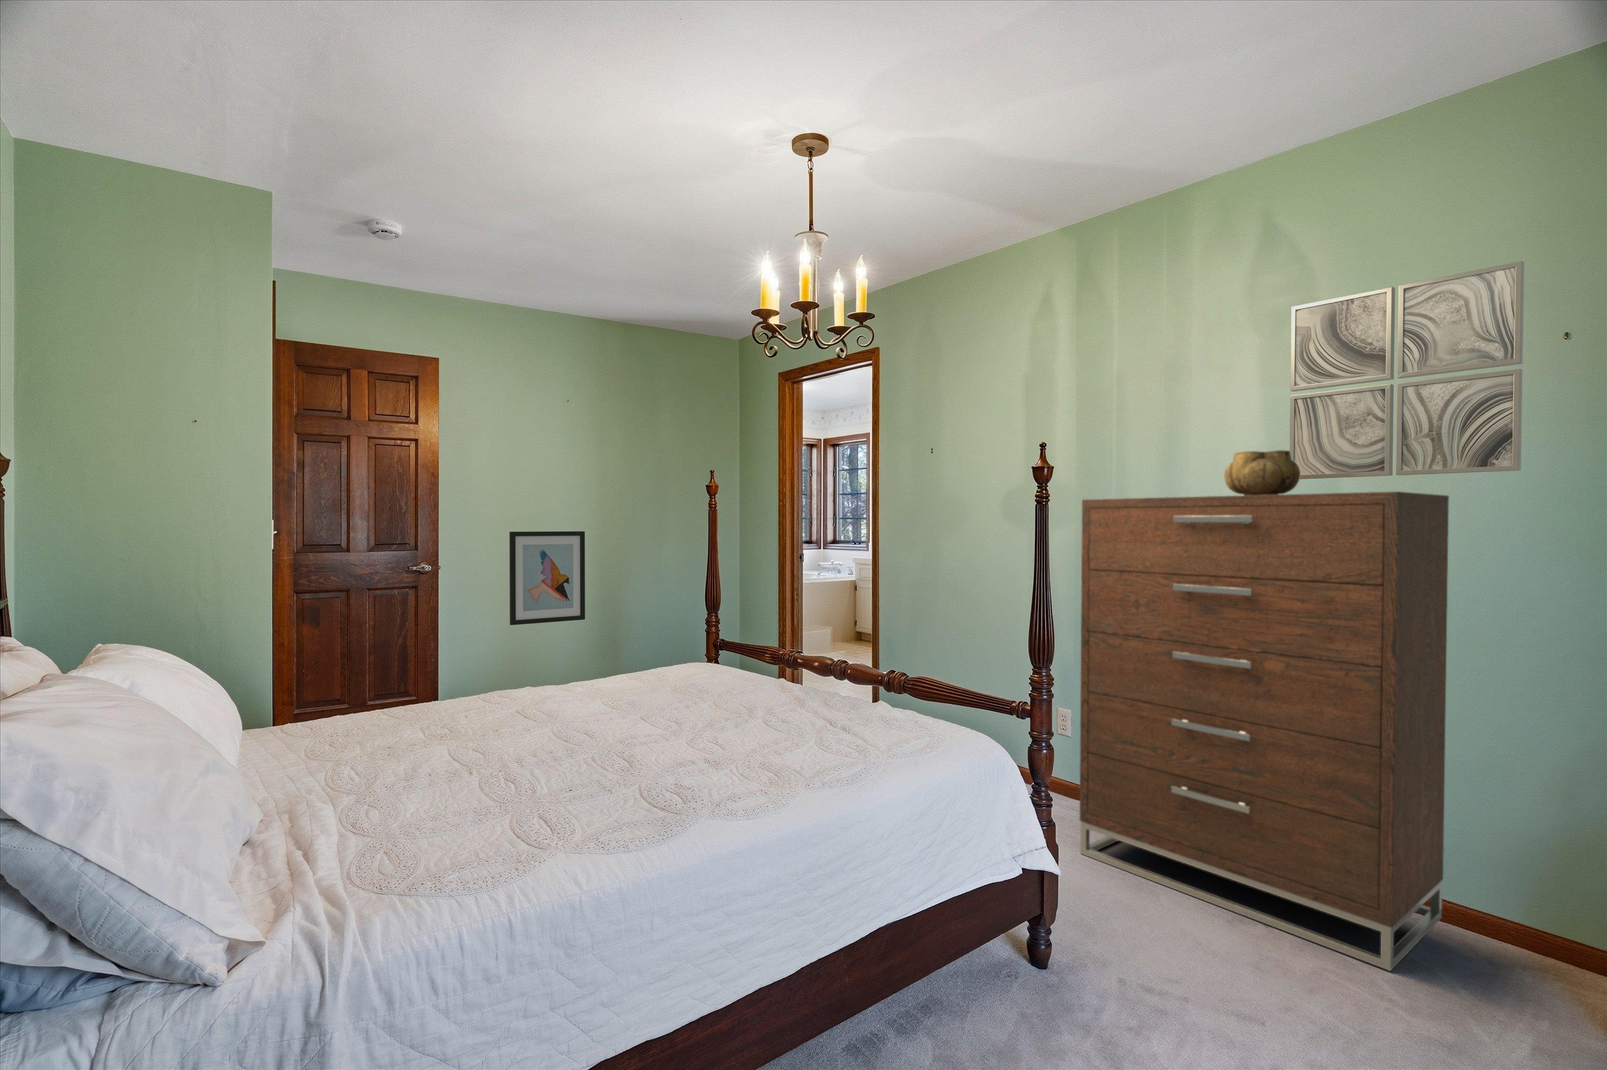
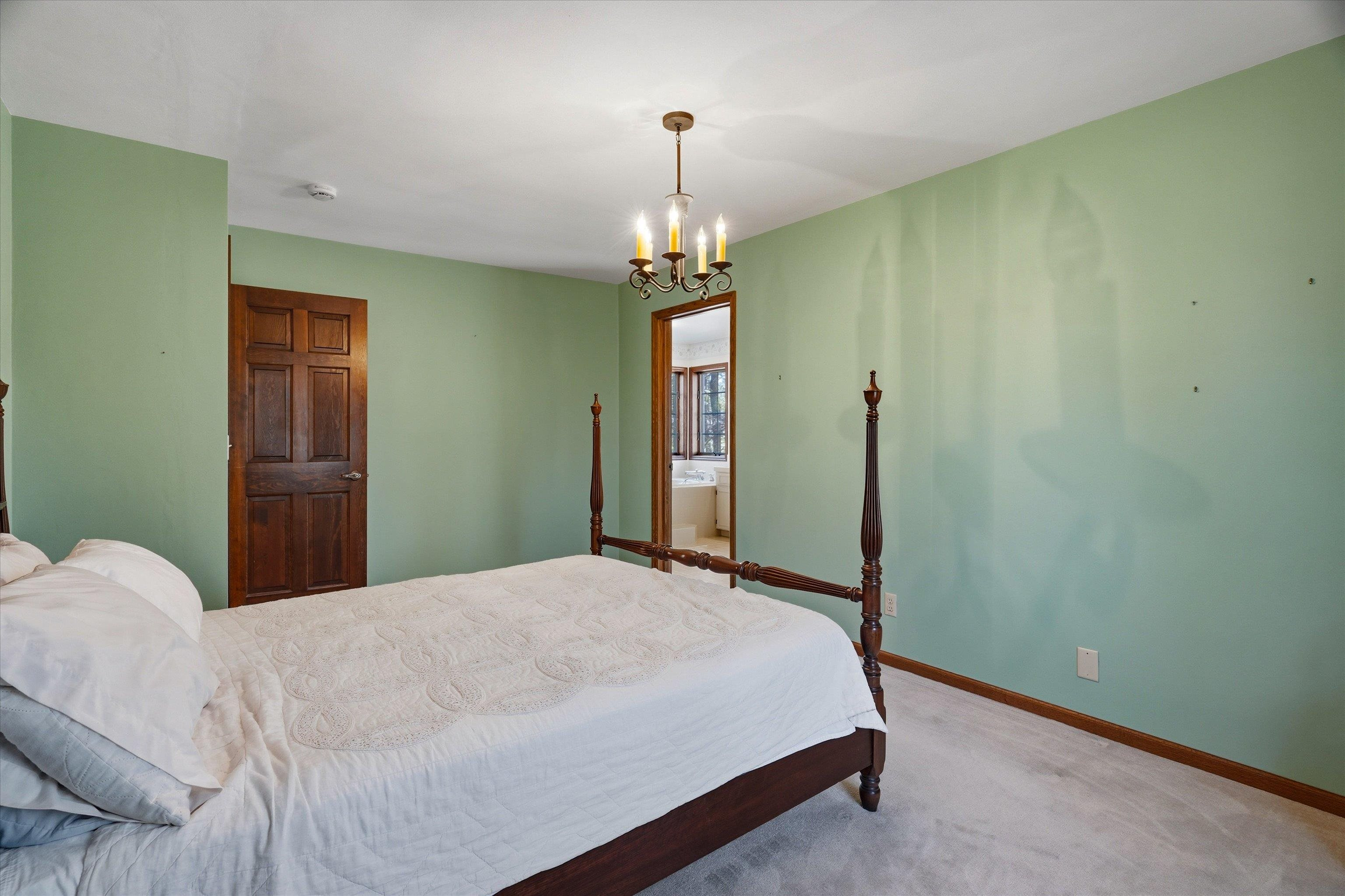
- dresser [1079,491,1449,972]
- wall art [1289,260,1525,480]
- wall art [509,530,585,626]
- decorative bowl [1223,449,1300,496]
